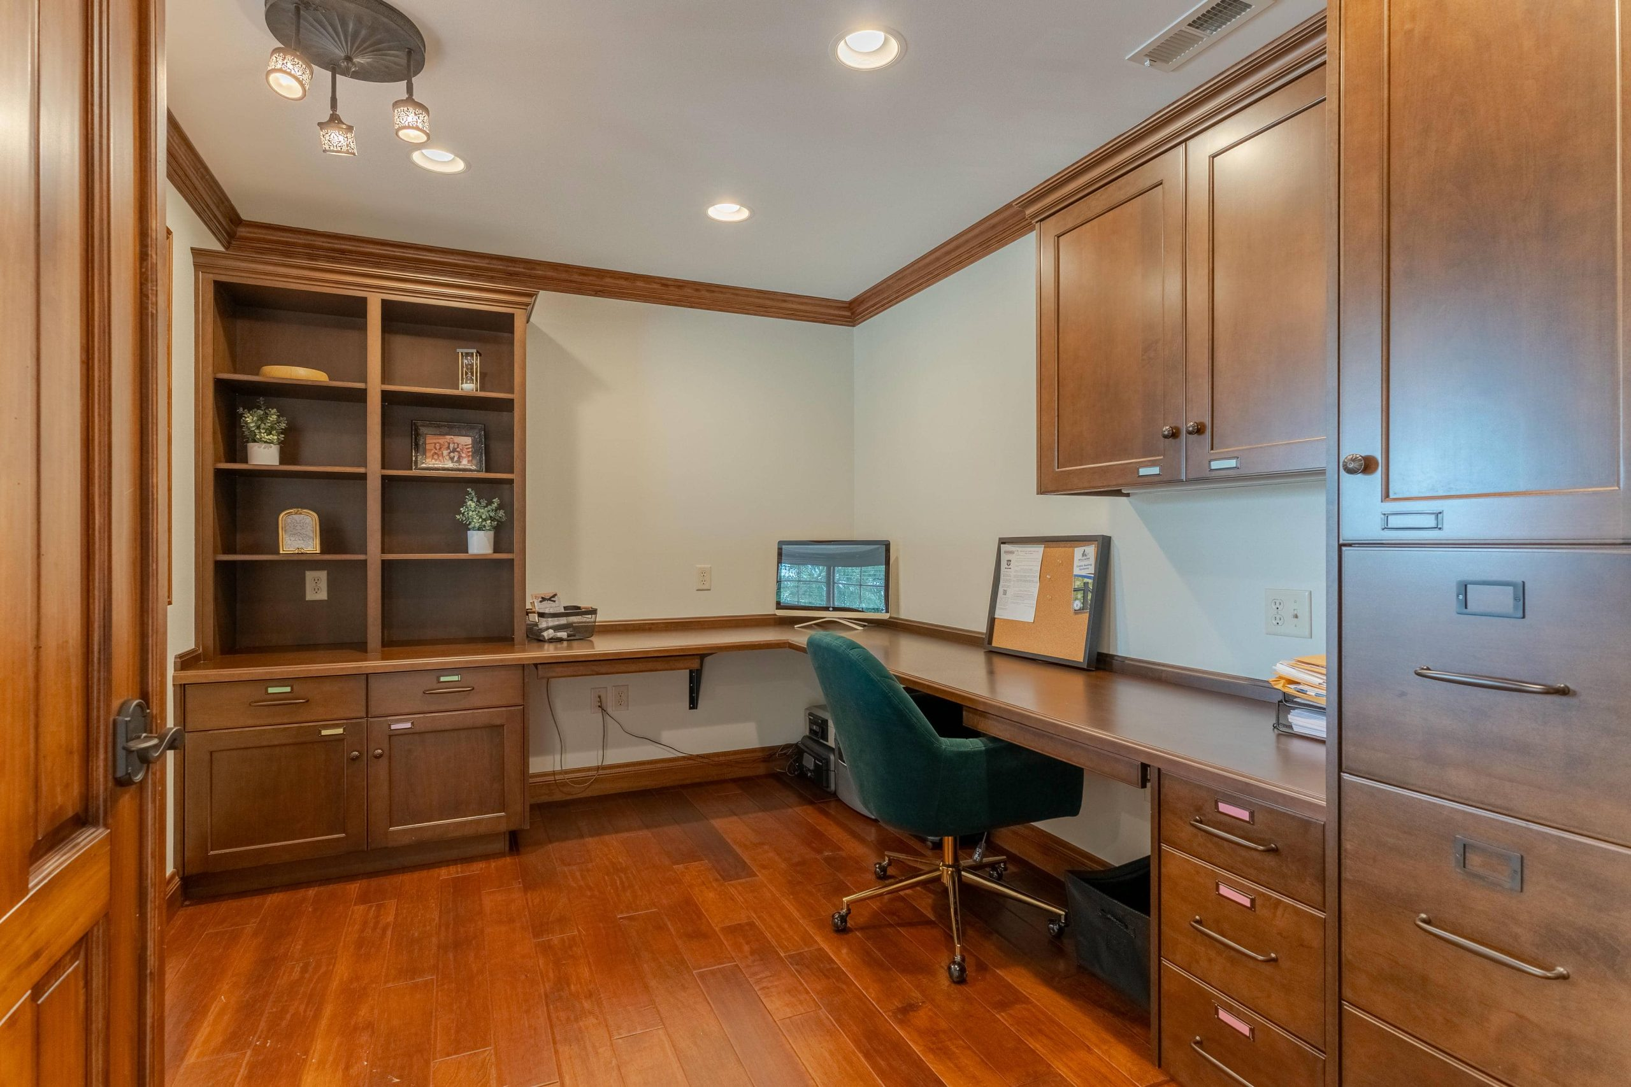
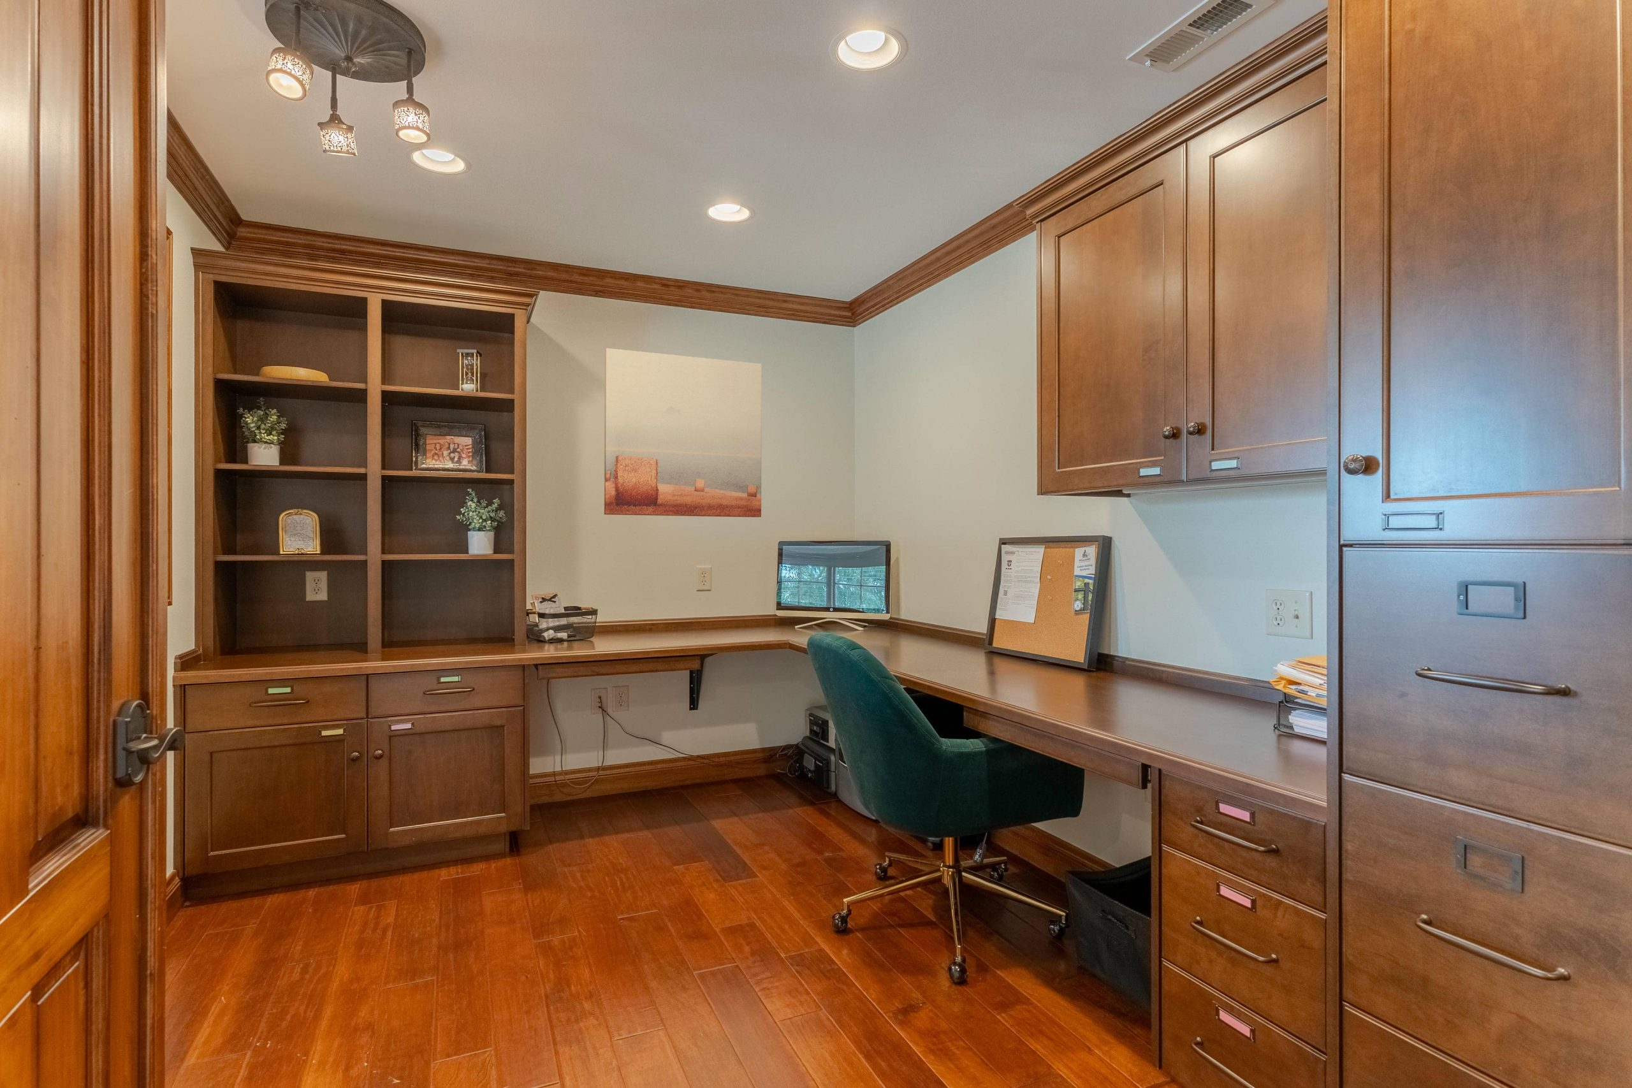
+ wall art [604,348,763,517]
